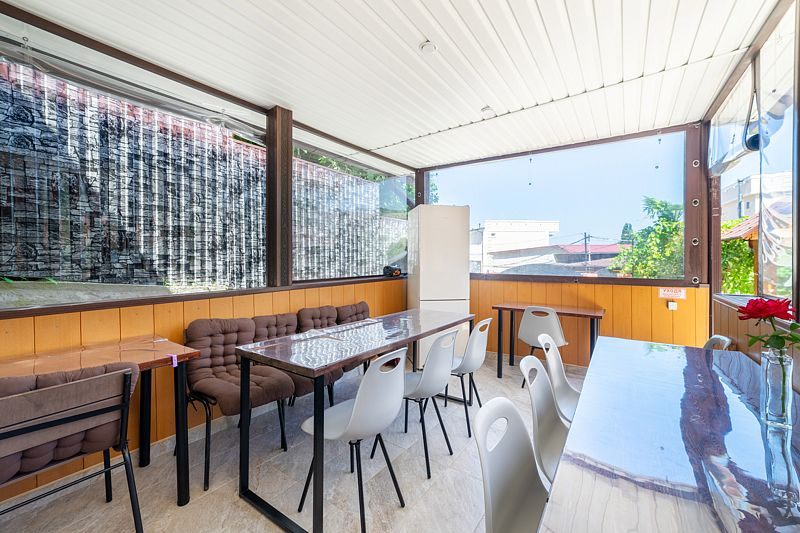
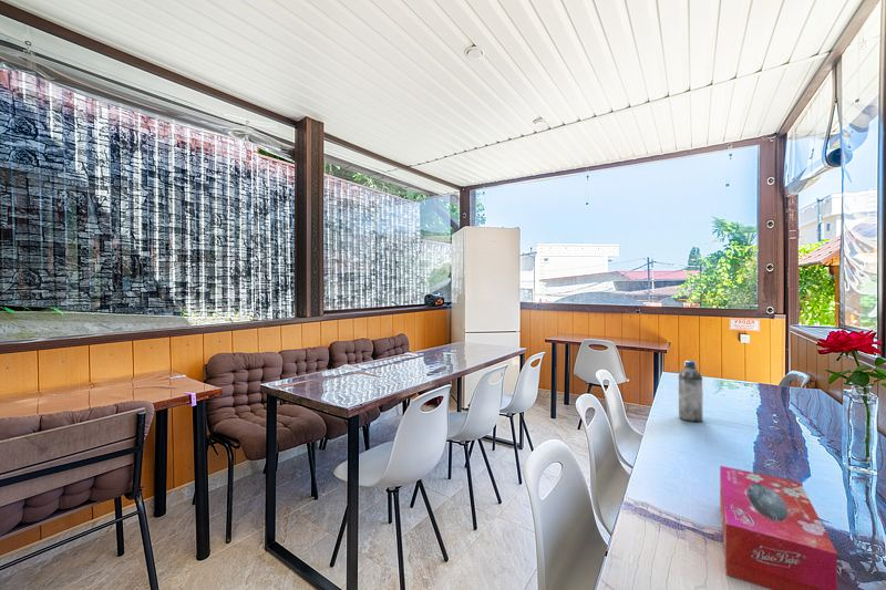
+ tissue box [719,465,838,590]
+ water bottle [678,360,703,423]
